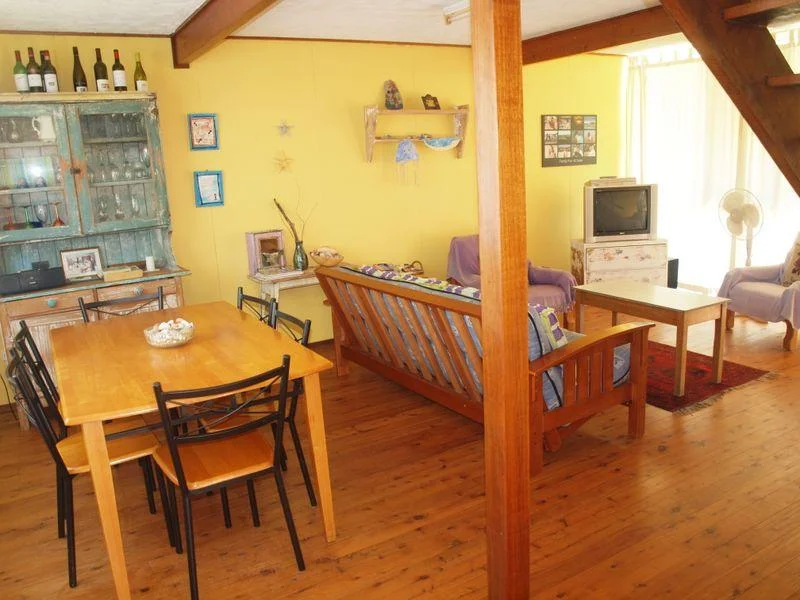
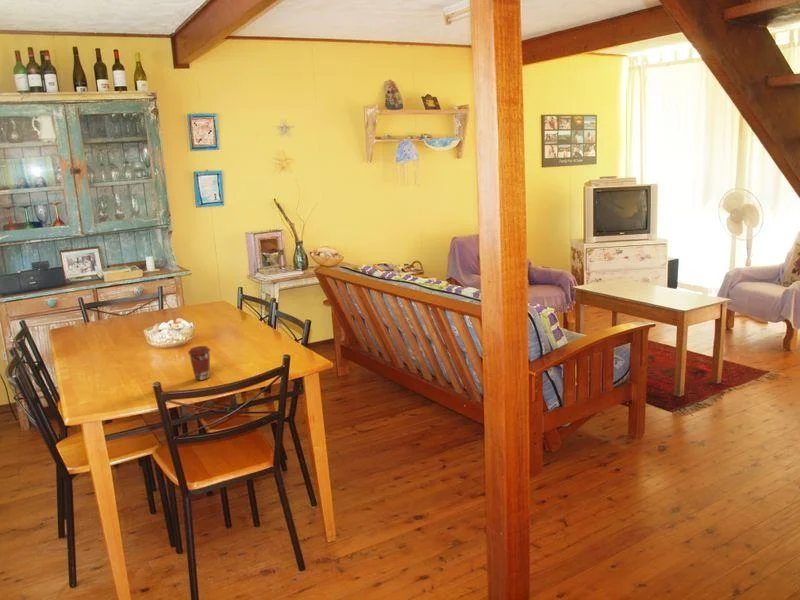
+ coffee cup [187,345,212,381]
